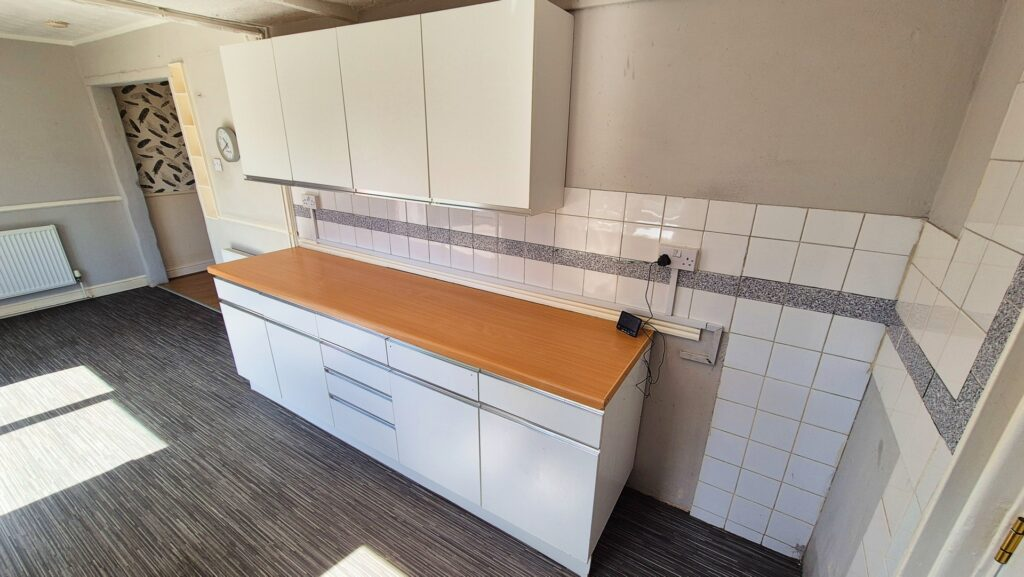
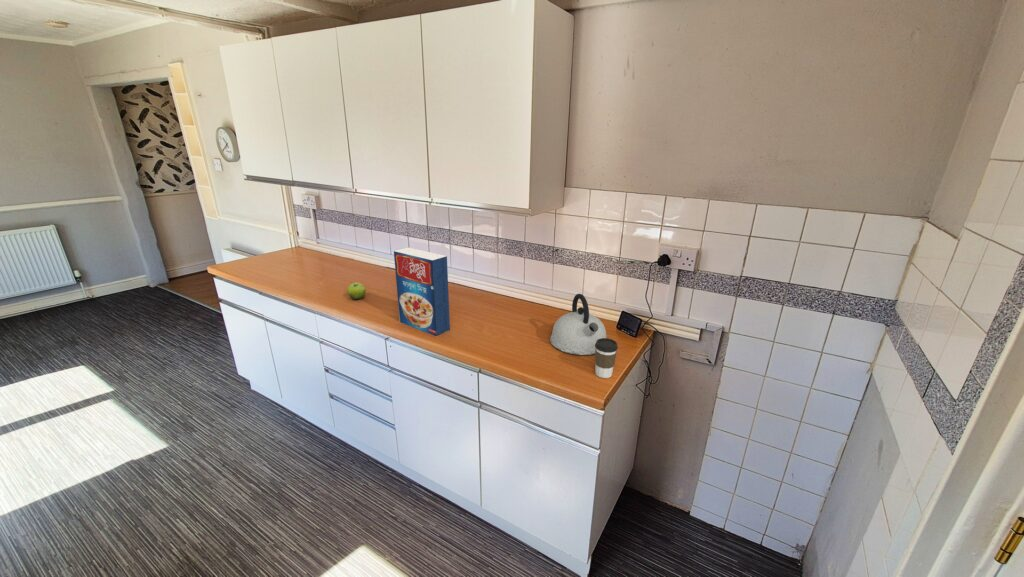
+ cereal box [393,247,451,337]
+ kettle [549,293,607,356]
+ coffee cup [594,337,619,379]
+ fruit [346,282,367,300]
